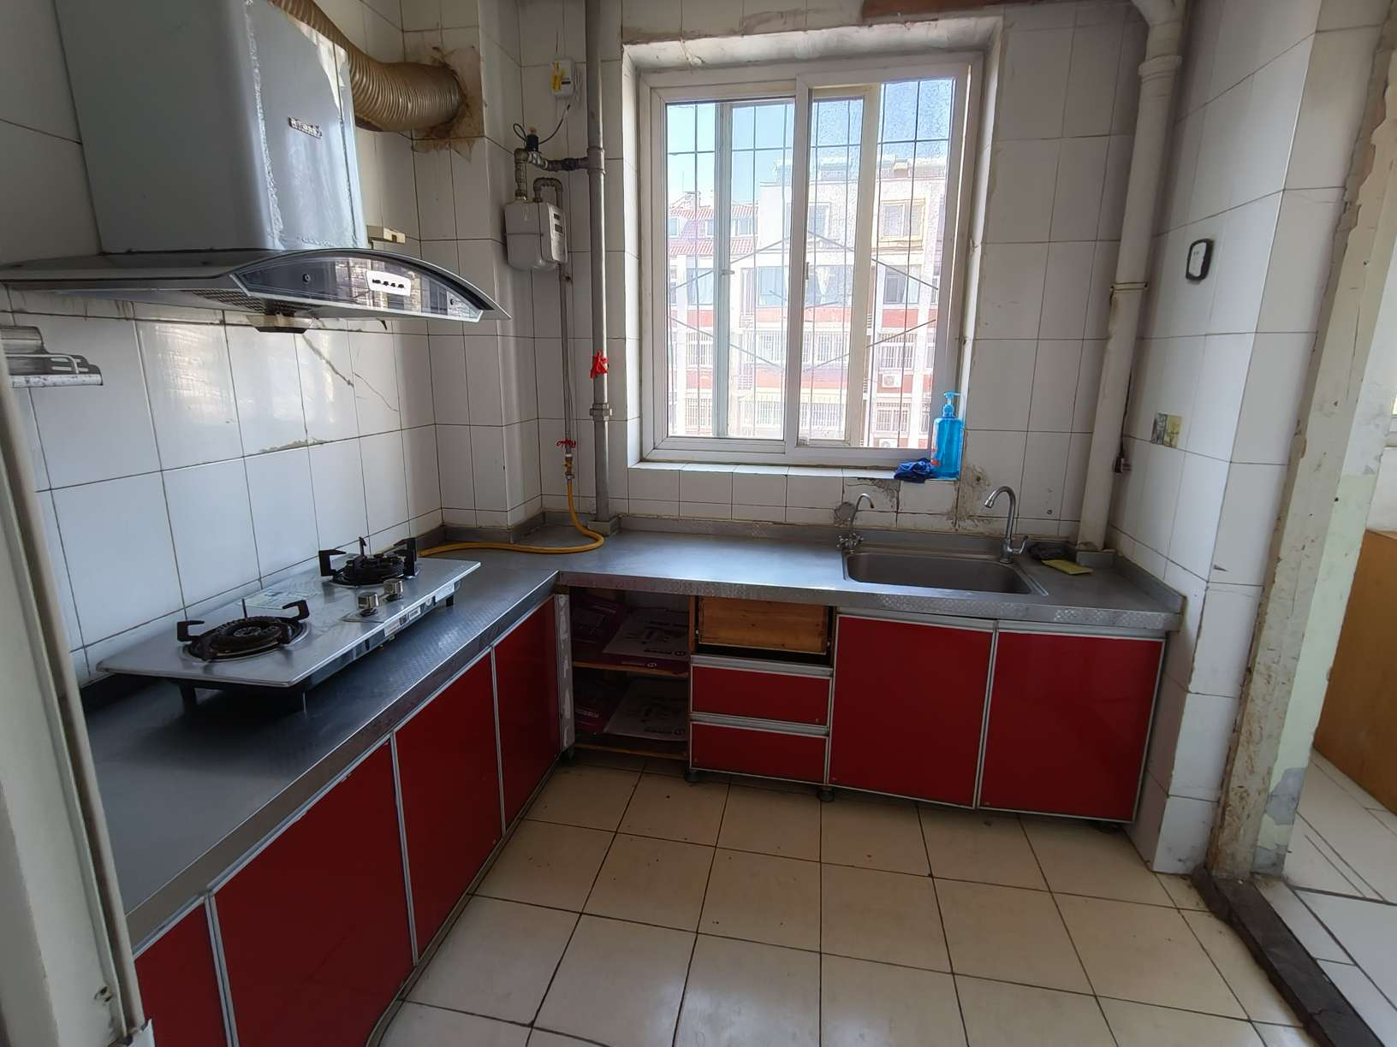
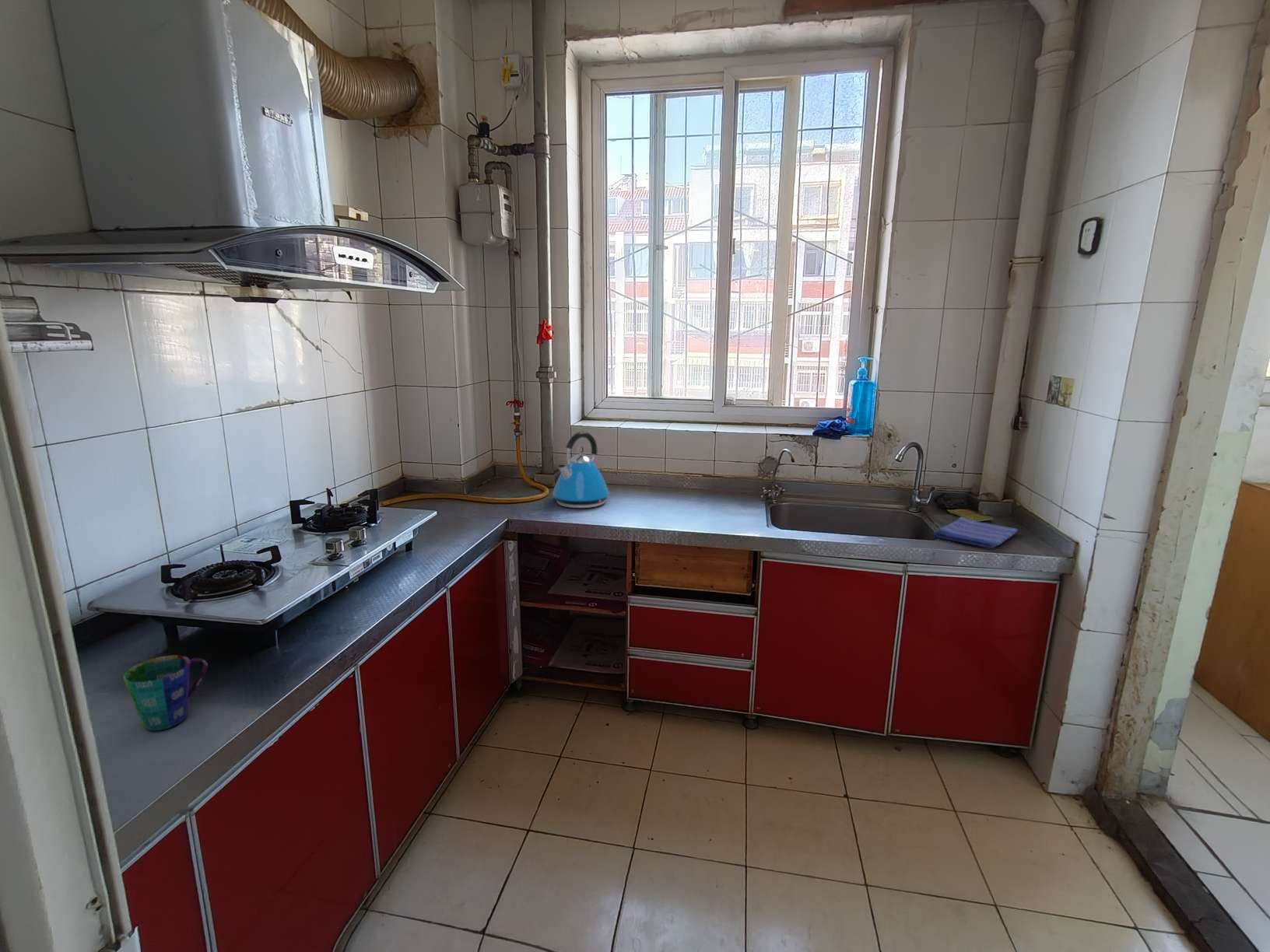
+ cup [122,655,209,731]
+ dish towel [933,516,1019,549]
+ kettle [552,431,610,509]
